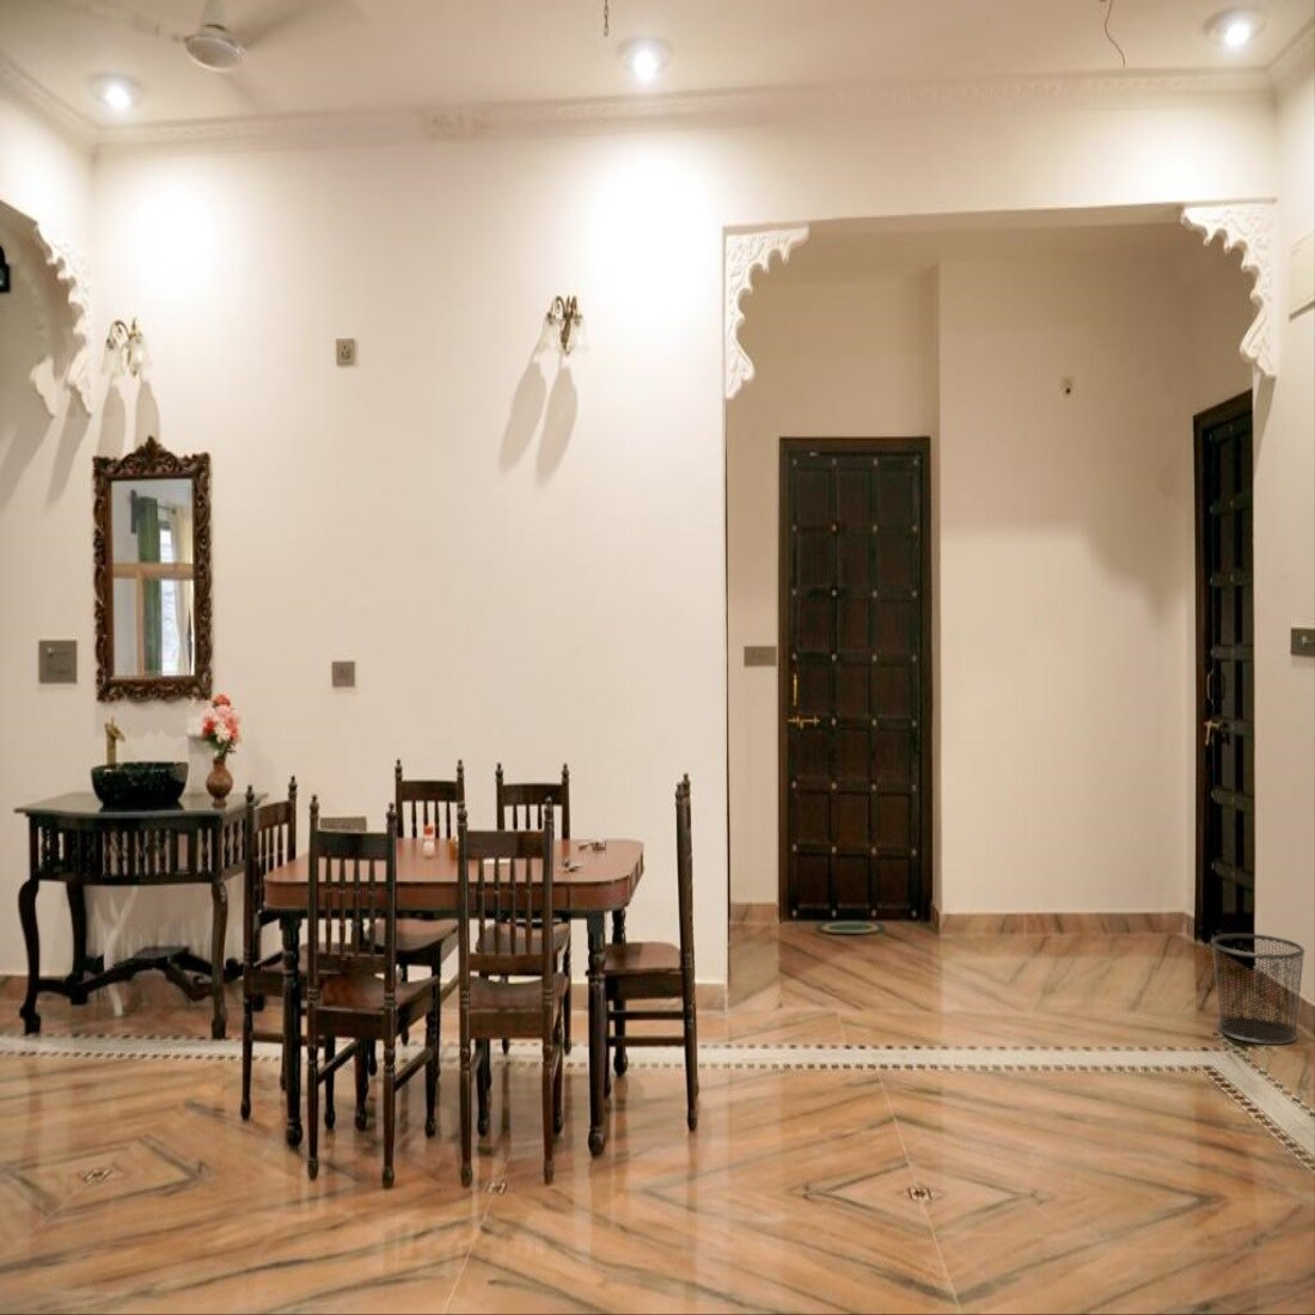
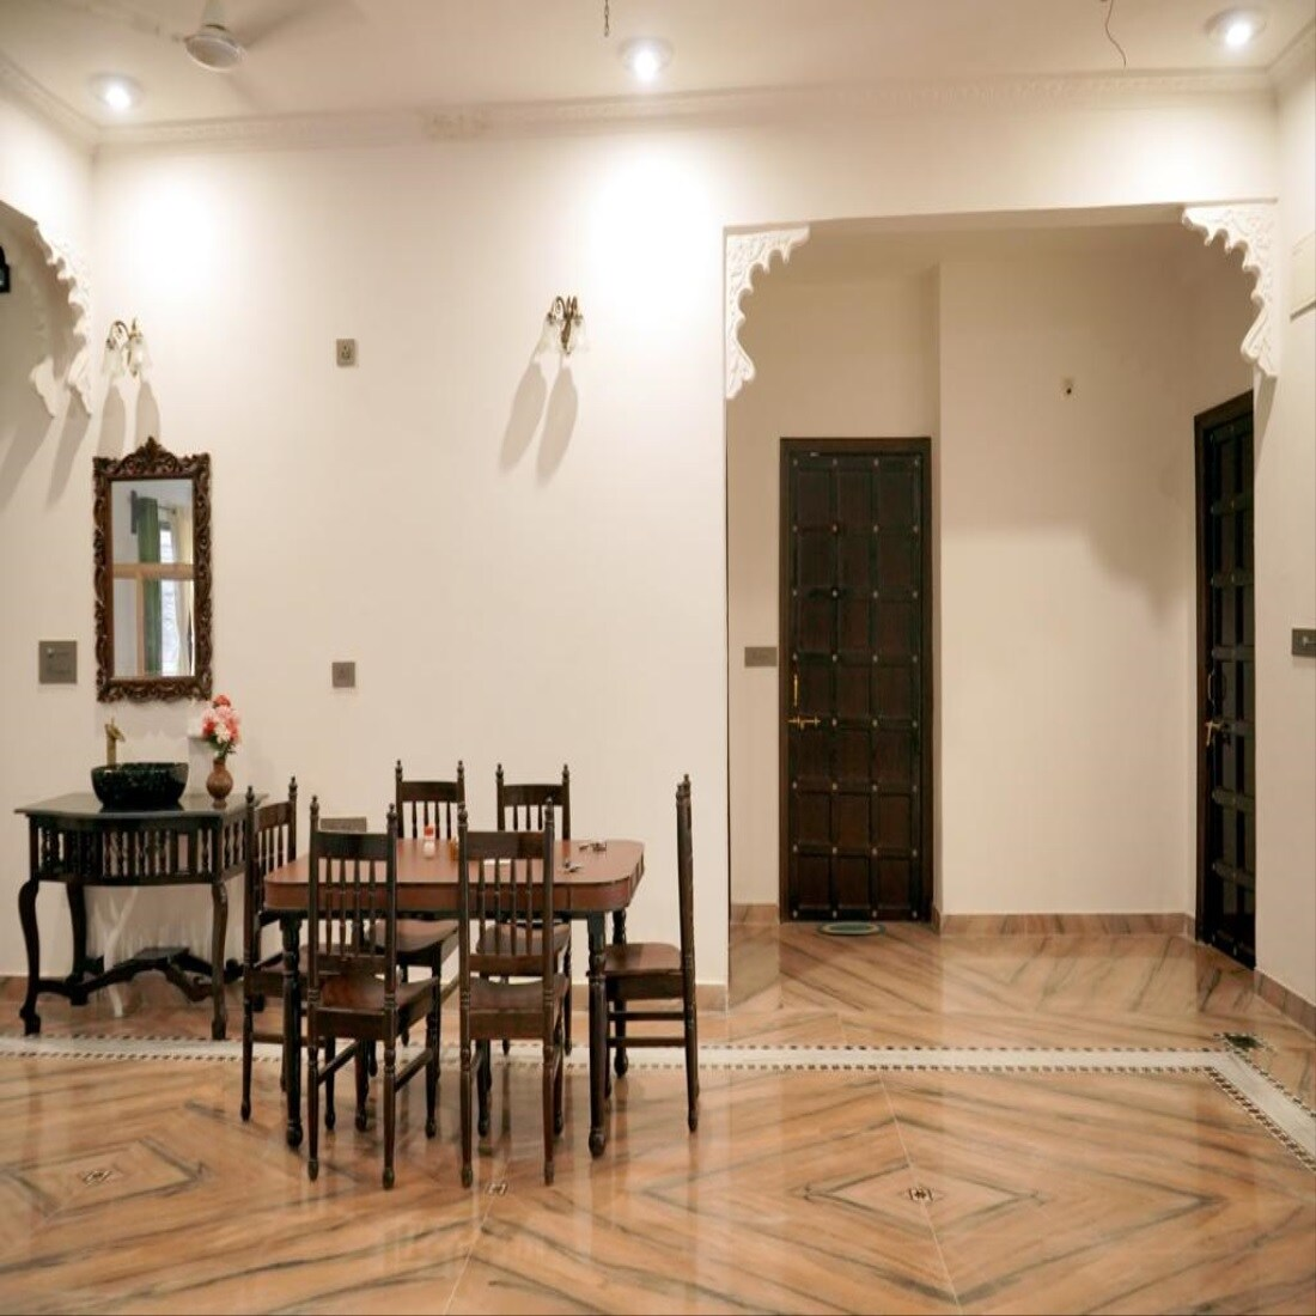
- waste bin [1210,932,1307,1046]
